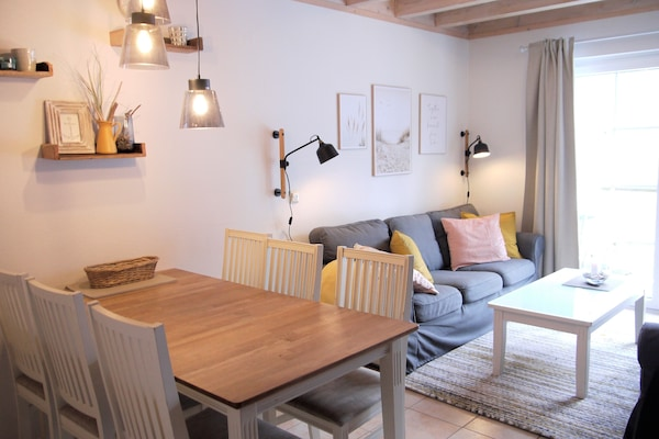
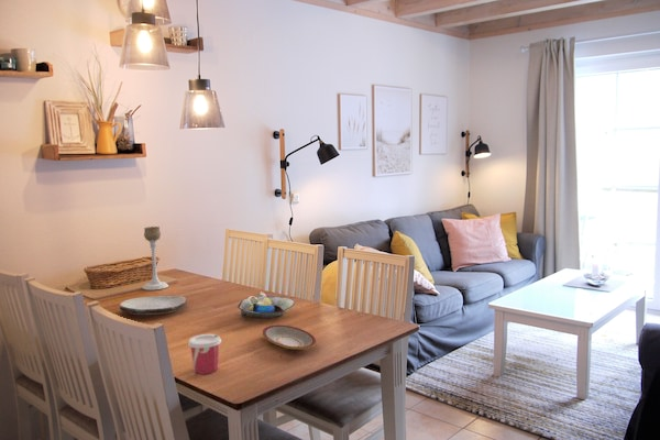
+ cup [187,333,222,375]
+ decorative bowl [237,290,295,319]
+ plate [262,323,317,351]
+ candle holder [142,226,169,292]
+ plate [119,295,188,316]
